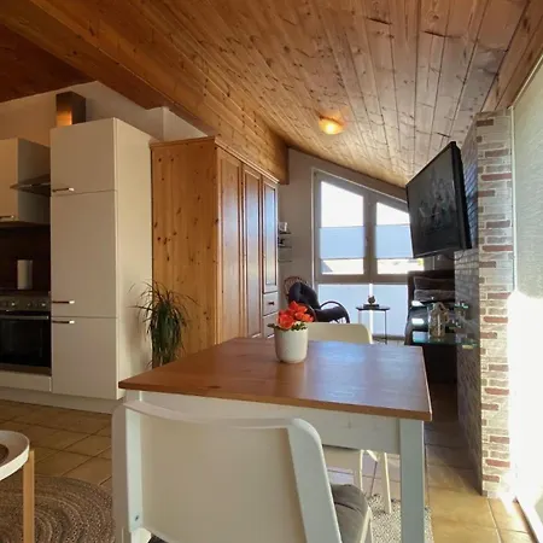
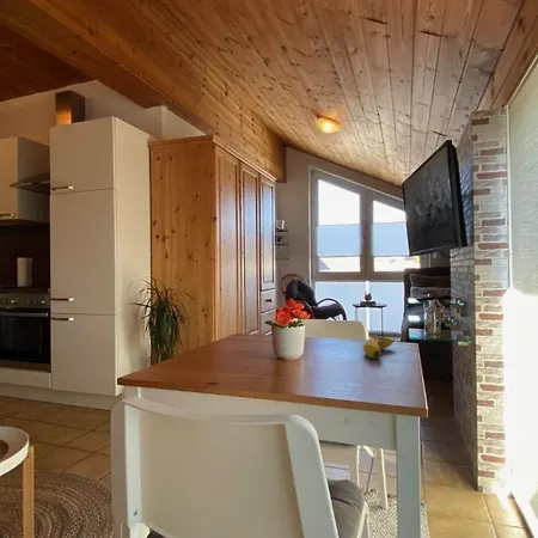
+ fruit [362,336,402,359]
